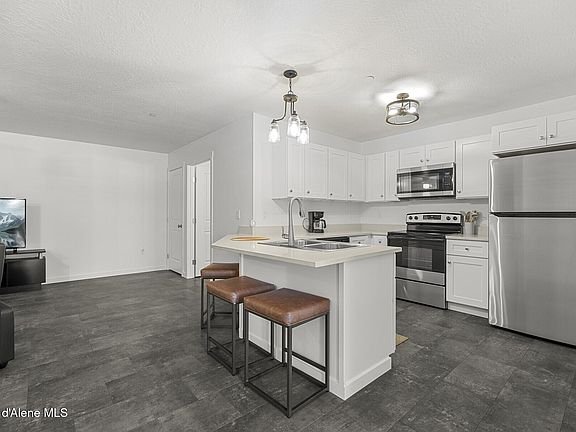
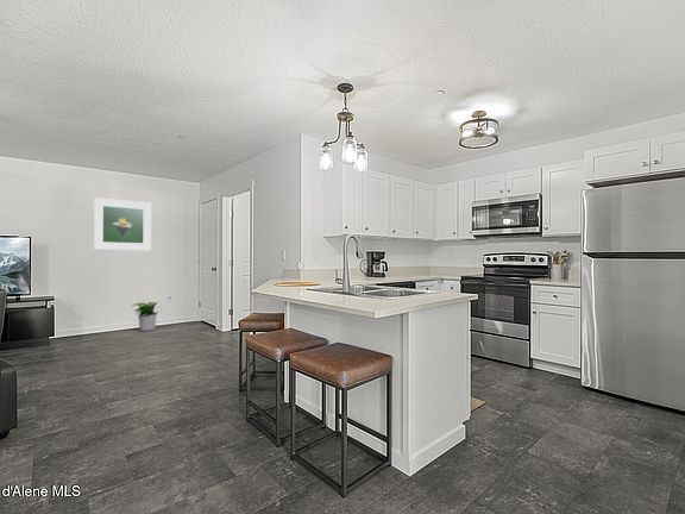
+ potted plant [132,301,163,332]
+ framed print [93,196,152,251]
